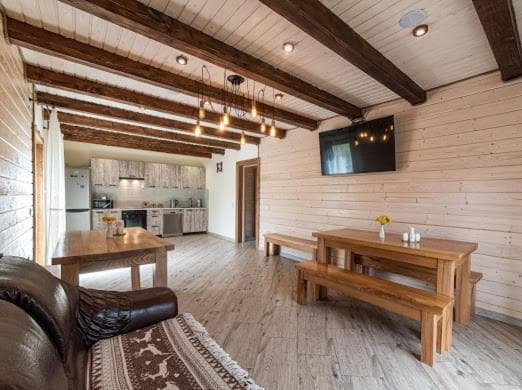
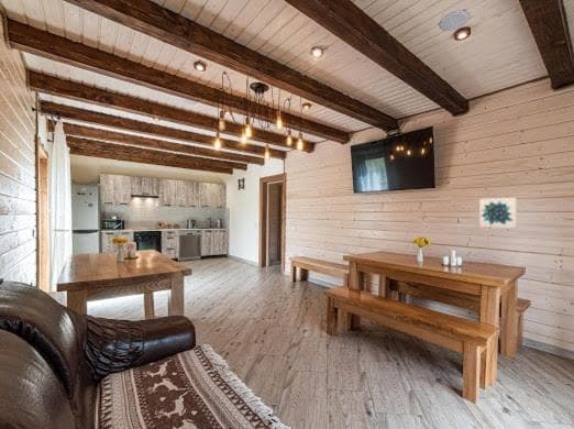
+ wall art [478,197,518,229]
